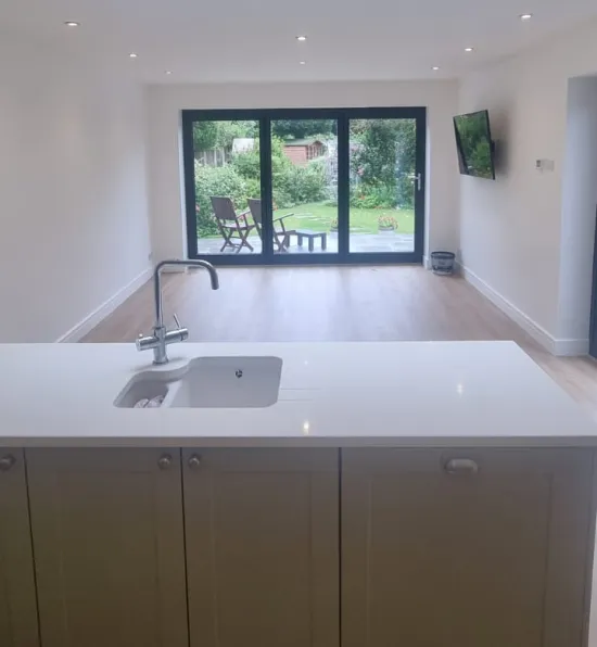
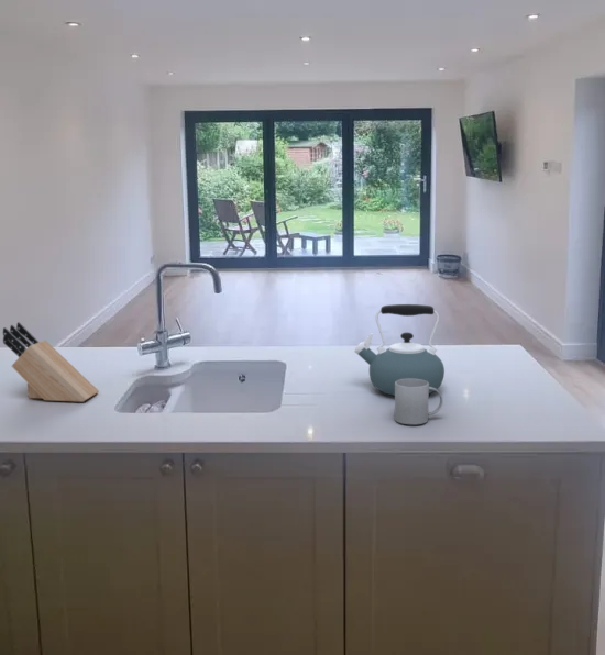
+ kettle [353,303,446,397]
+ knife block [2,321,100,403]
+ mug [394,379,443,425]
